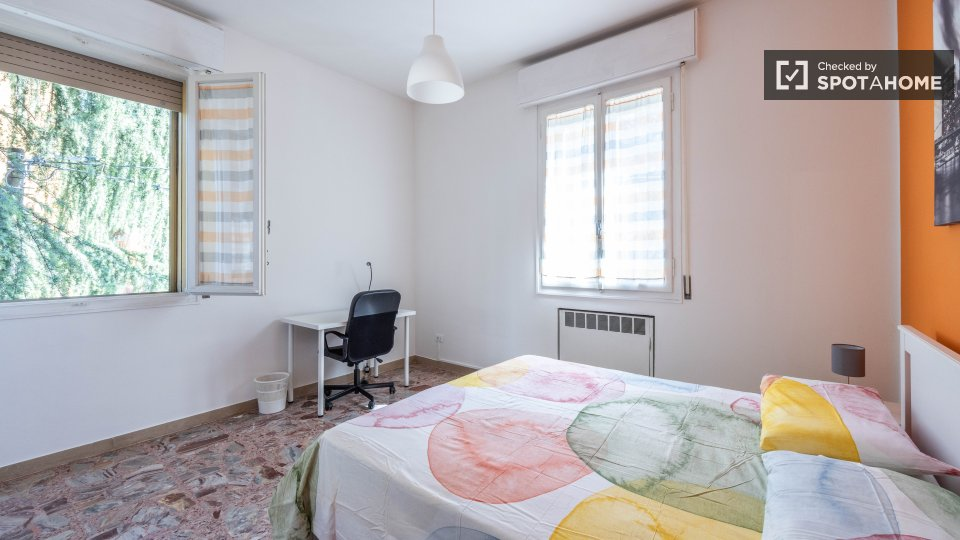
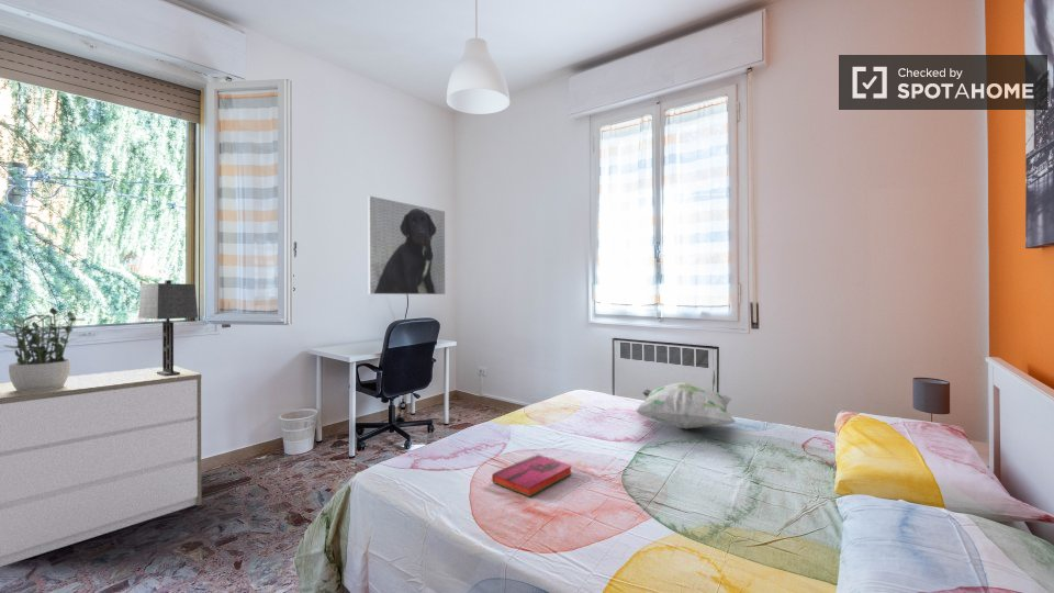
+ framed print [367,194,446,295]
+ potted plant [0,306,87,392]
+ decorative pillow [635,381,737,430]
+ table lamp [137,279,199,377]
+ hardback book [491,454,573,497]
+ dresser [0,365,202,568]
